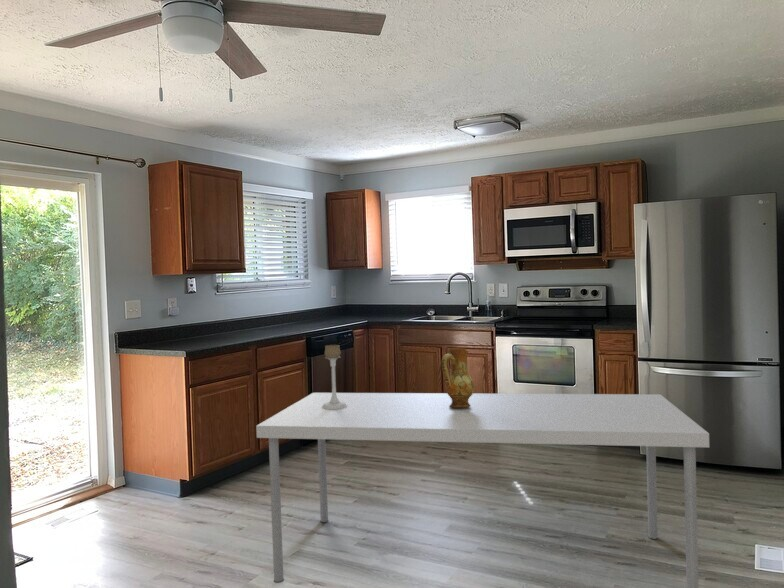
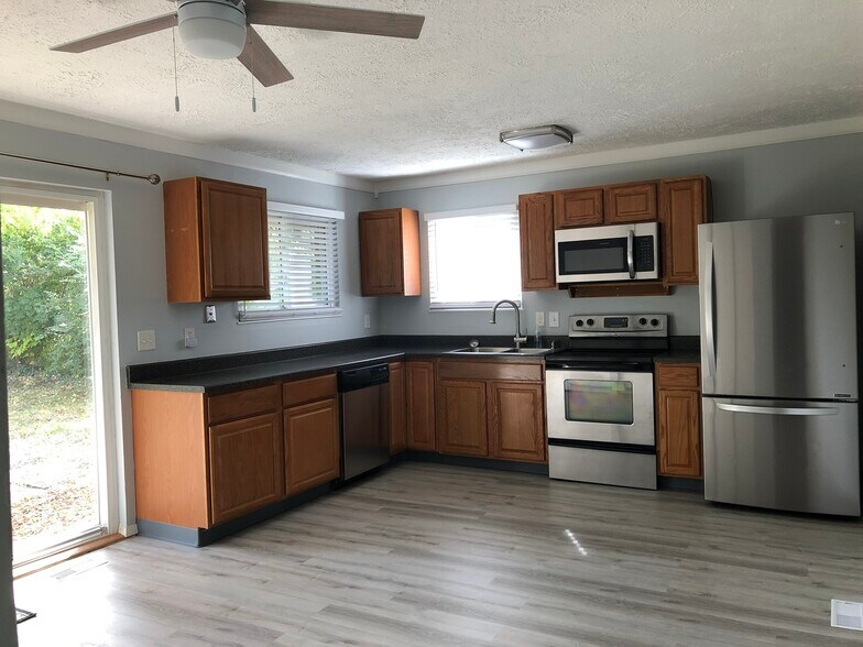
- candle holder [322,344,347,409]
- dining table [255,392,710,588]
- ceramic jug [441,348,475,407]
